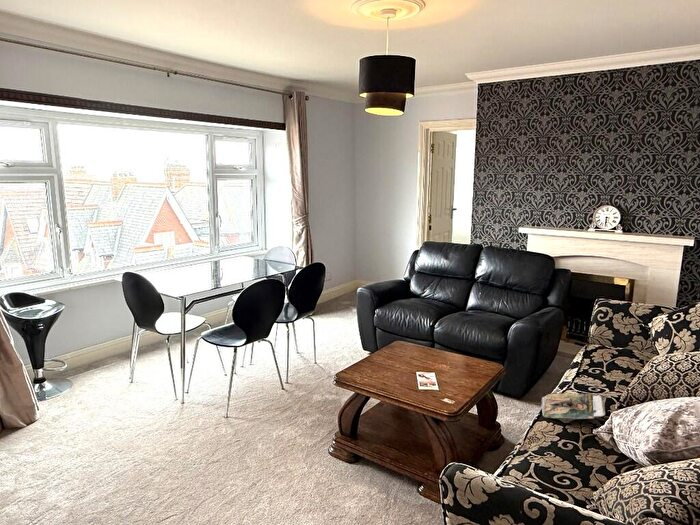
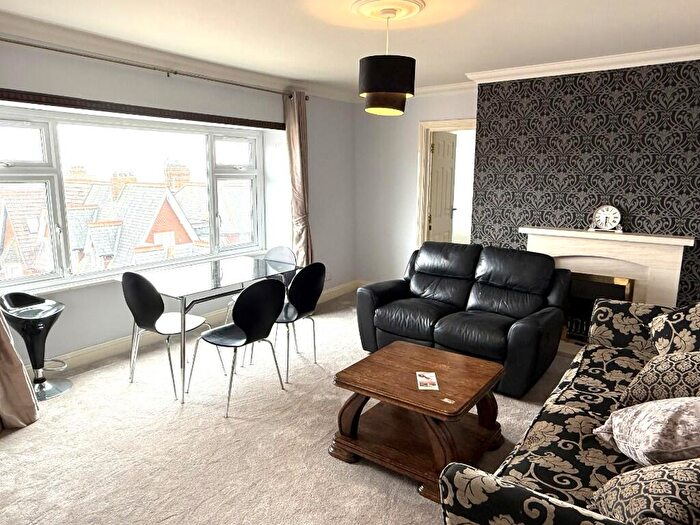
- magazine [540,393,607,424]
